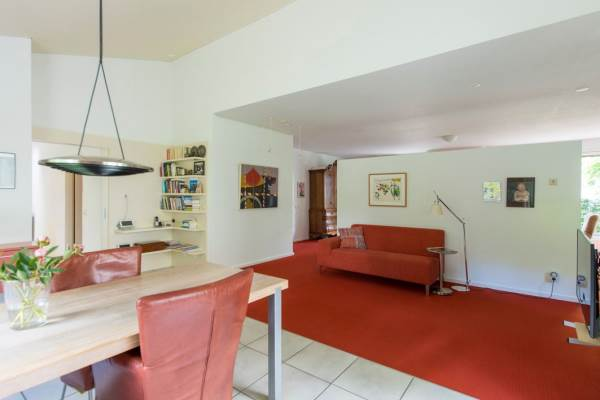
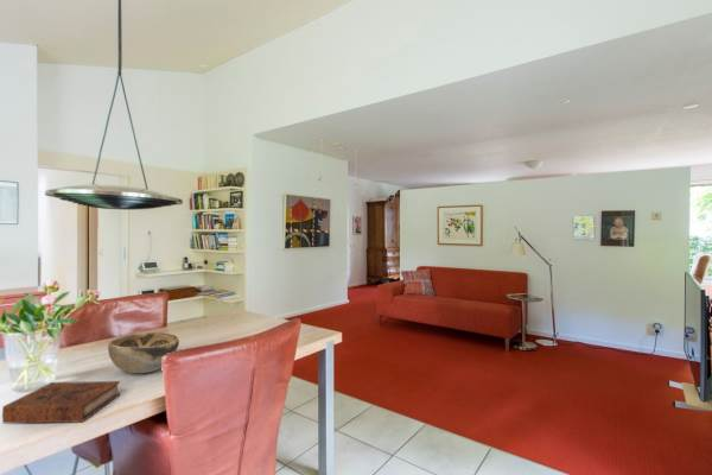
+ decorative bowl [107,331,180,374]
+ book [1,380,121,424]
